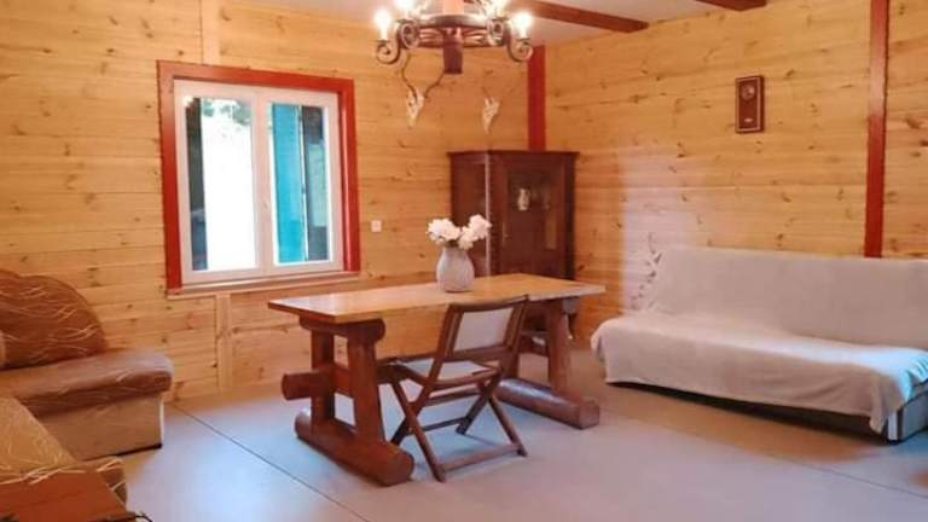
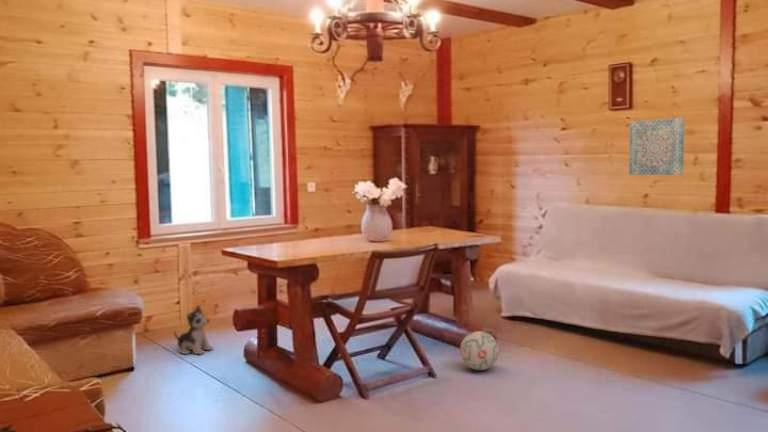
+ wall art [628,117,685,176]
+ ball [459,330,500,371]
+ plush toy [173,304,215,355]
